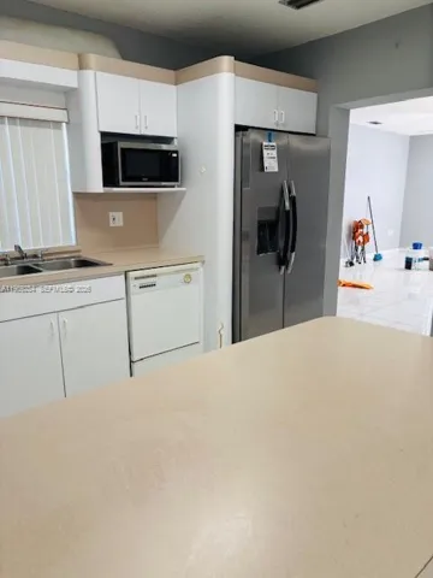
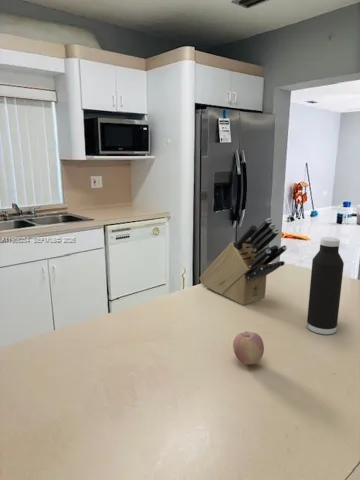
+ knife block [198,217,288,306]
+ fruit [232,331,265,365]
+ water bottle [306,236,345,335]
